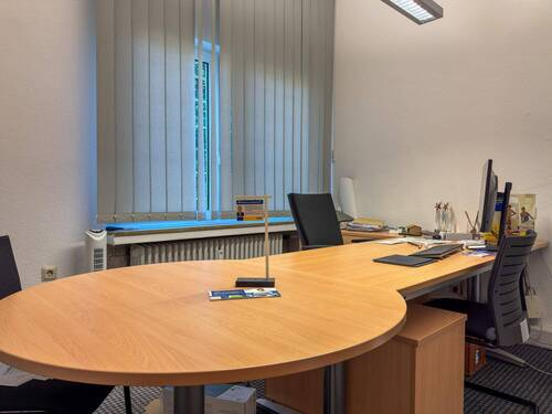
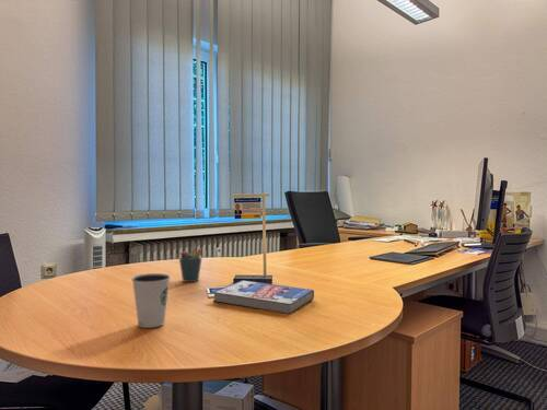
+ dixie cup [130,272,172,329]
+ book [212,279,315,315]
+ pen holder [178,242,203,283]
